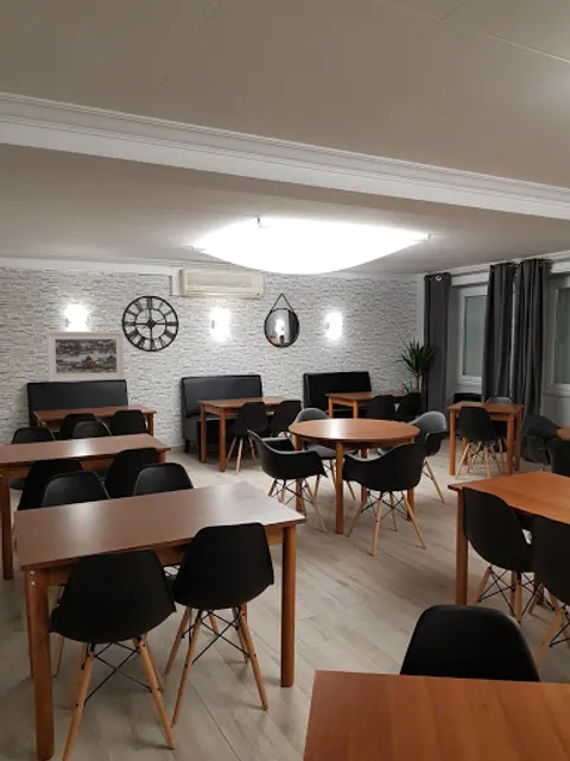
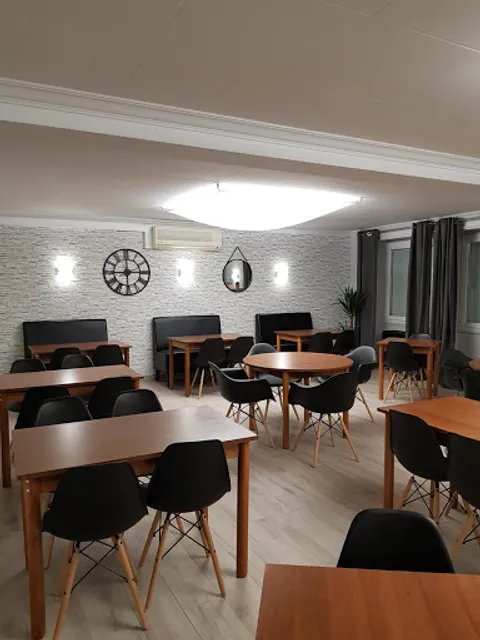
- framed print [45,331,126,383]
